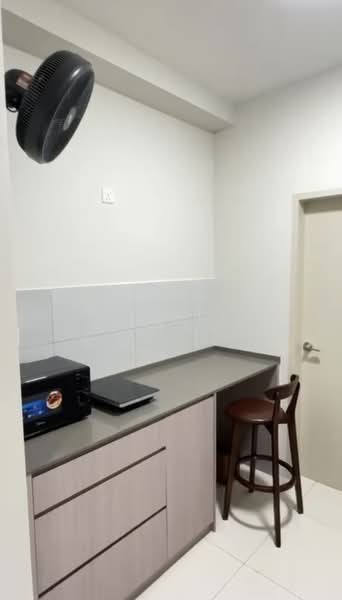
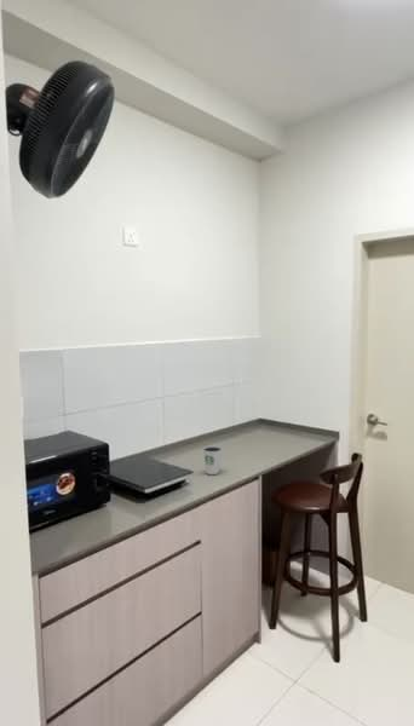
+ dixie cup [201,445,223,476]
